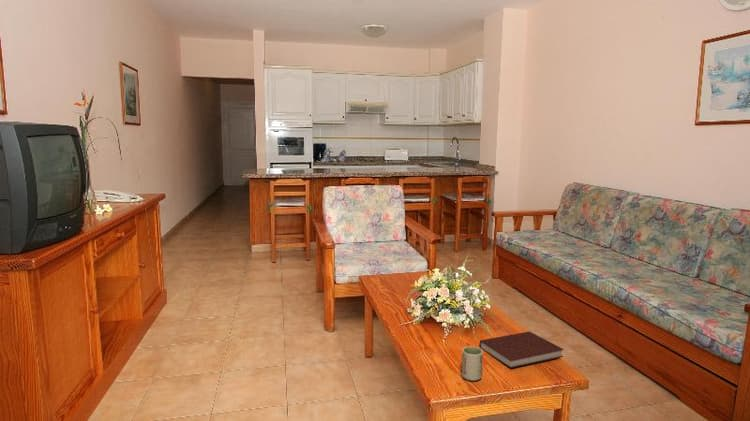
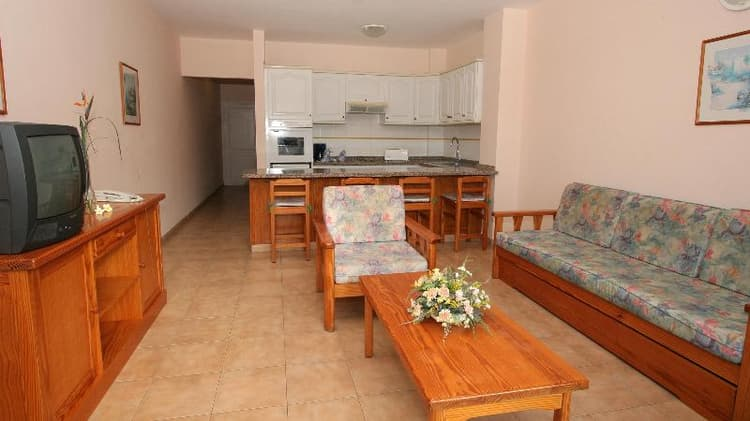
- cup [461,345,484,382]
- notebook [479,331,565,369]
